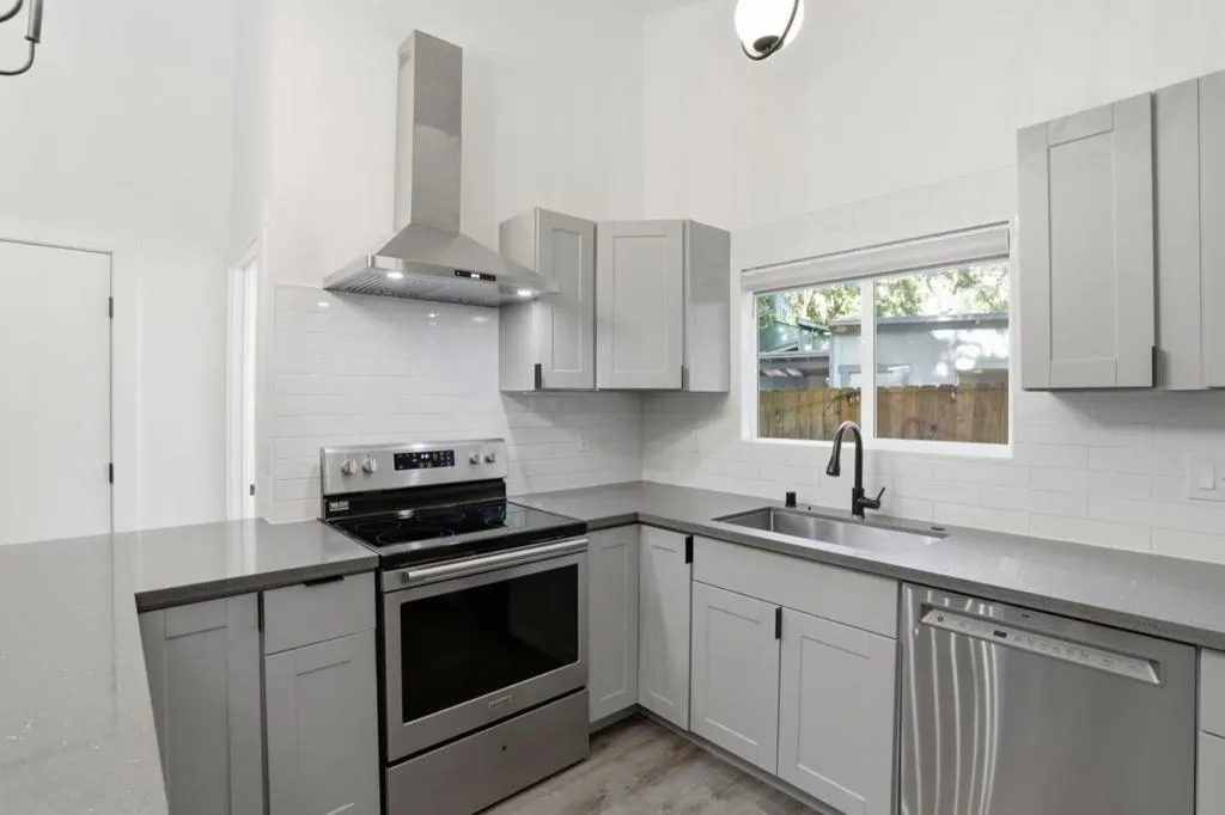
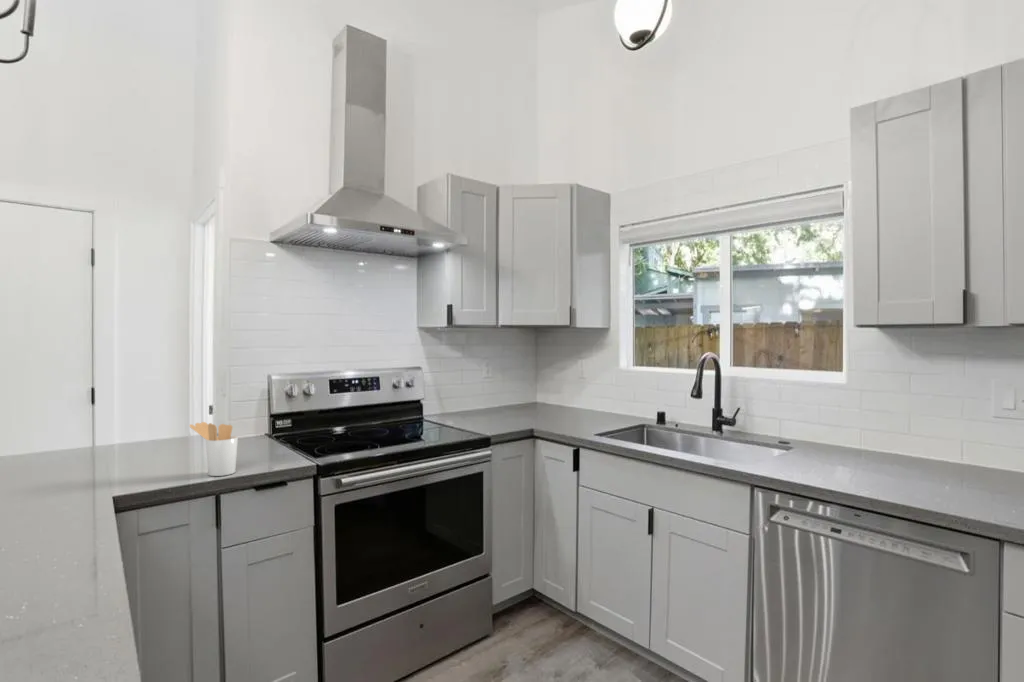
+ utensil holder [188,421,239,477]
